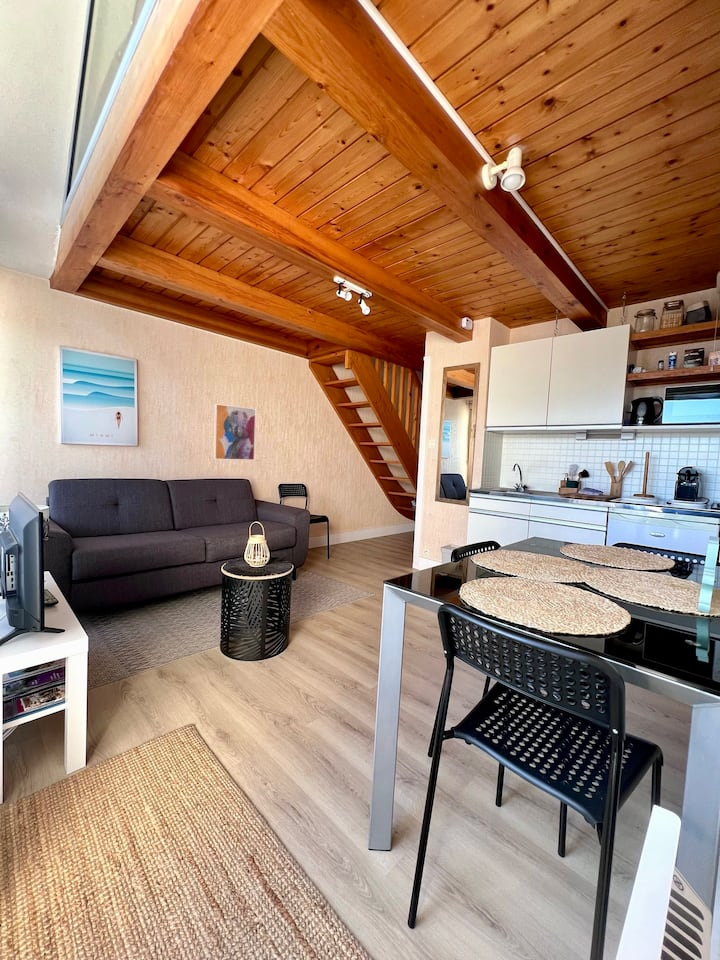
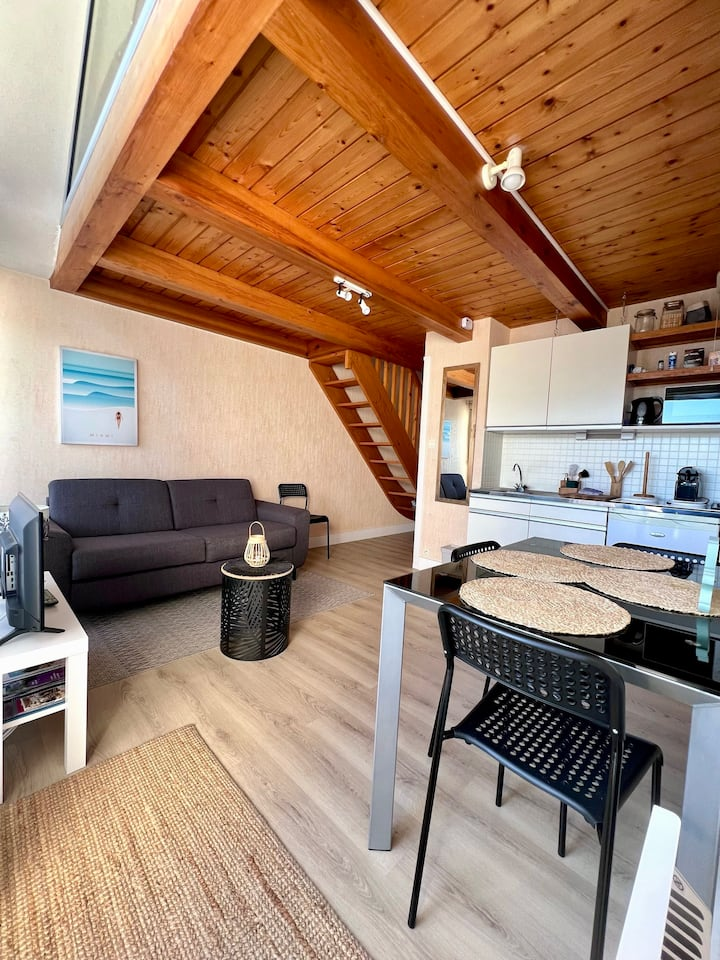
- wall art [213,403,257,461]
